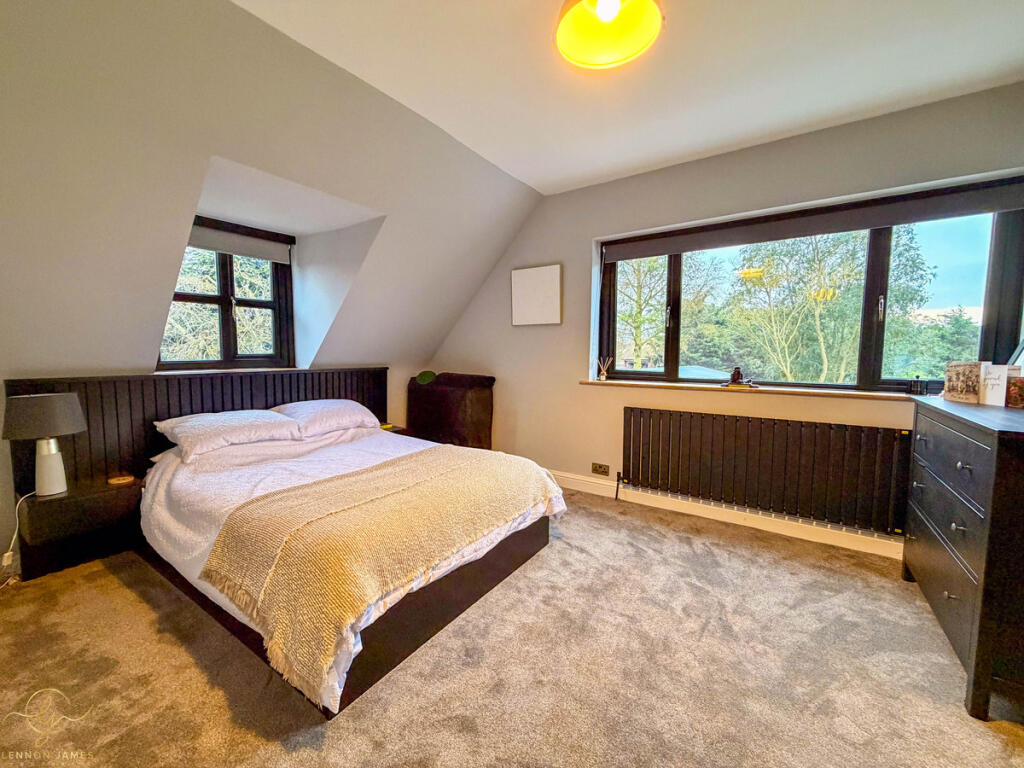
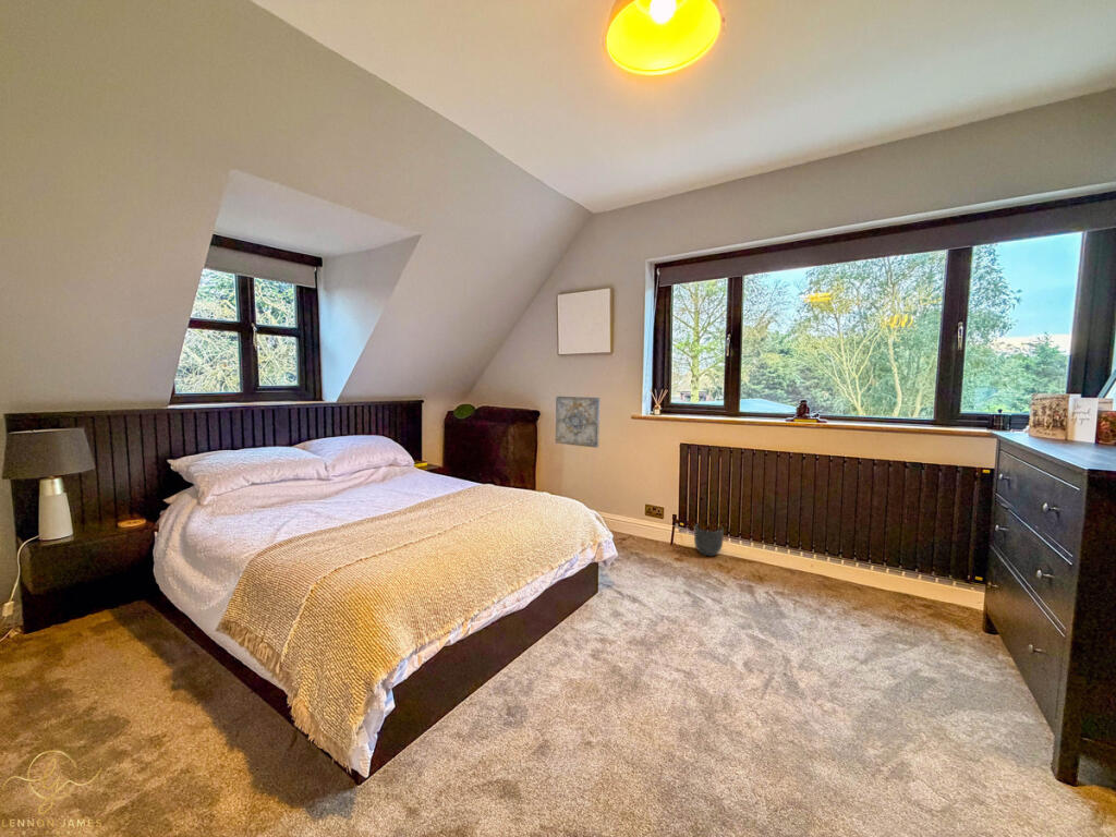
+ planter [693,523,725,558]
+ wall art [555,396,601,449]
